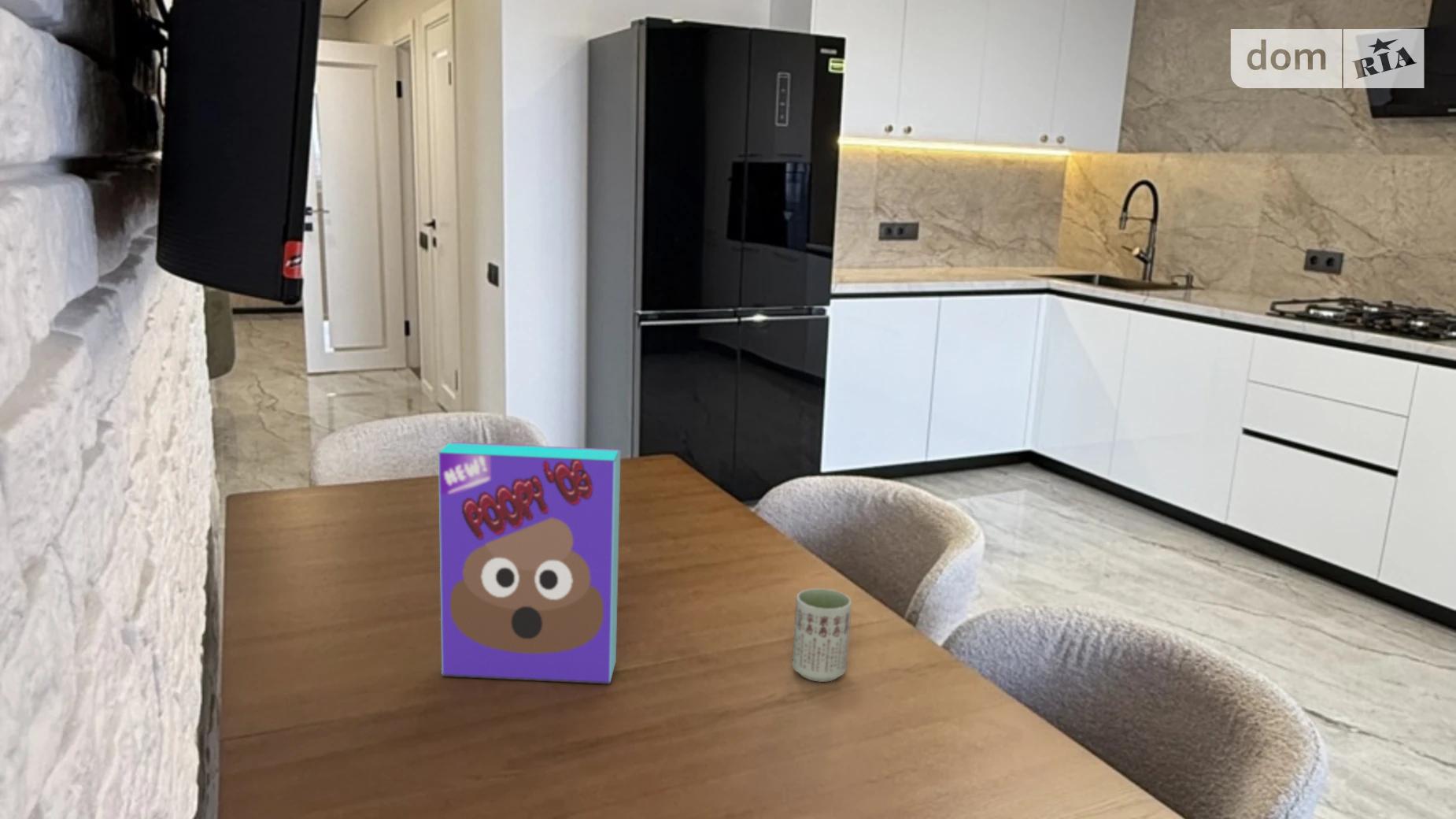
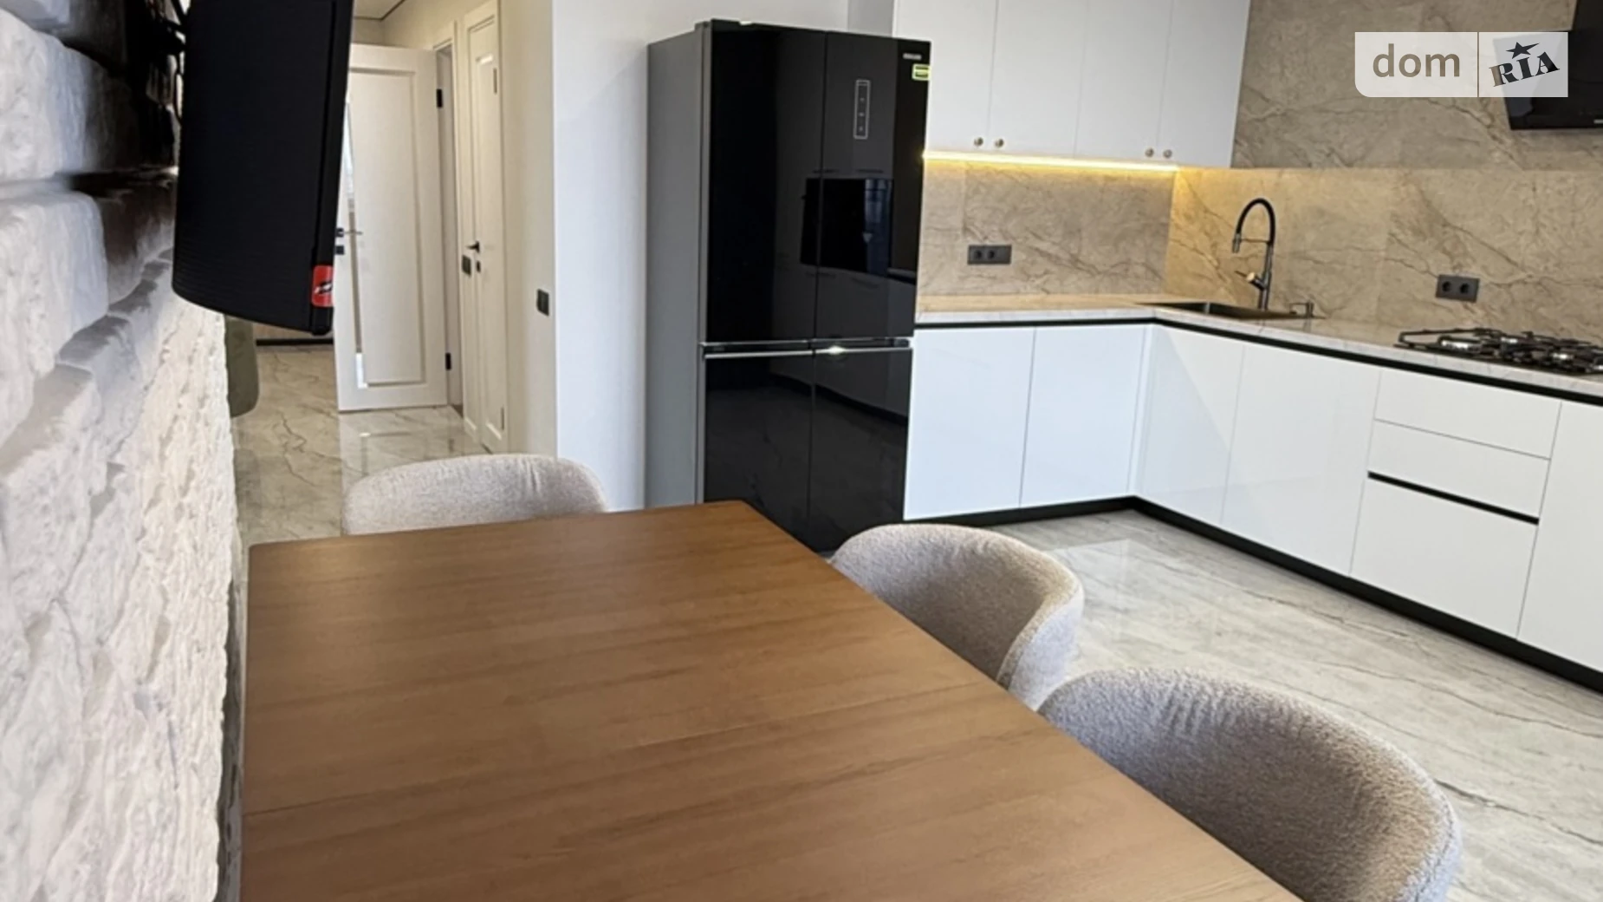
- cup [792,587,852,683]
- cereal box [438,441,622,685]
